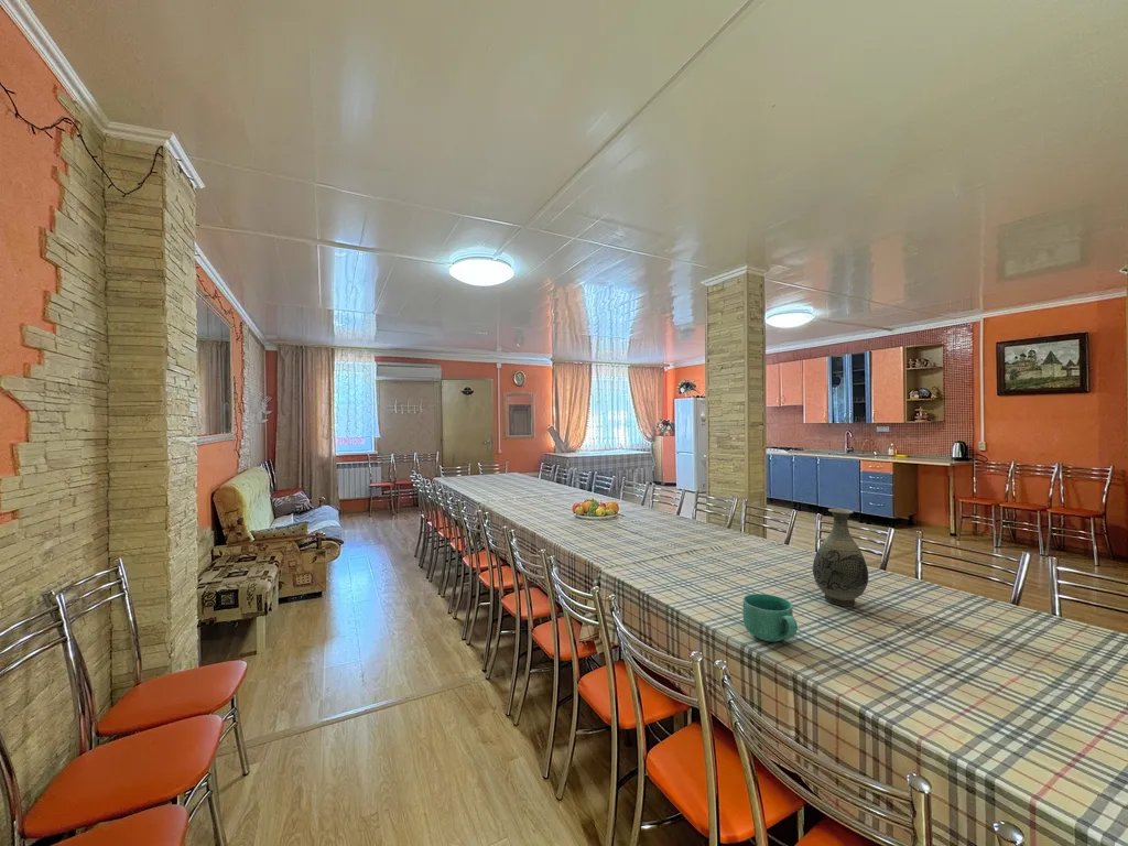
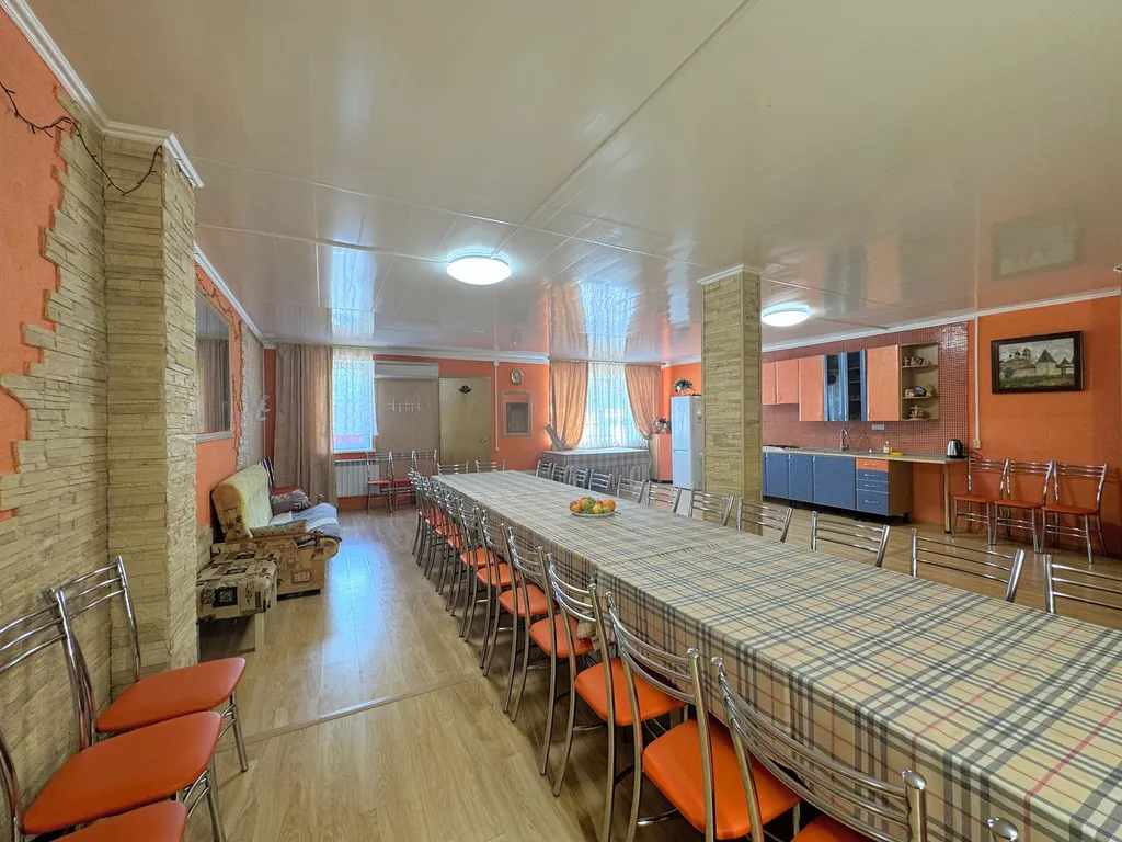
- mug [742,593,799,643]
- vase [812,508,869,607]
